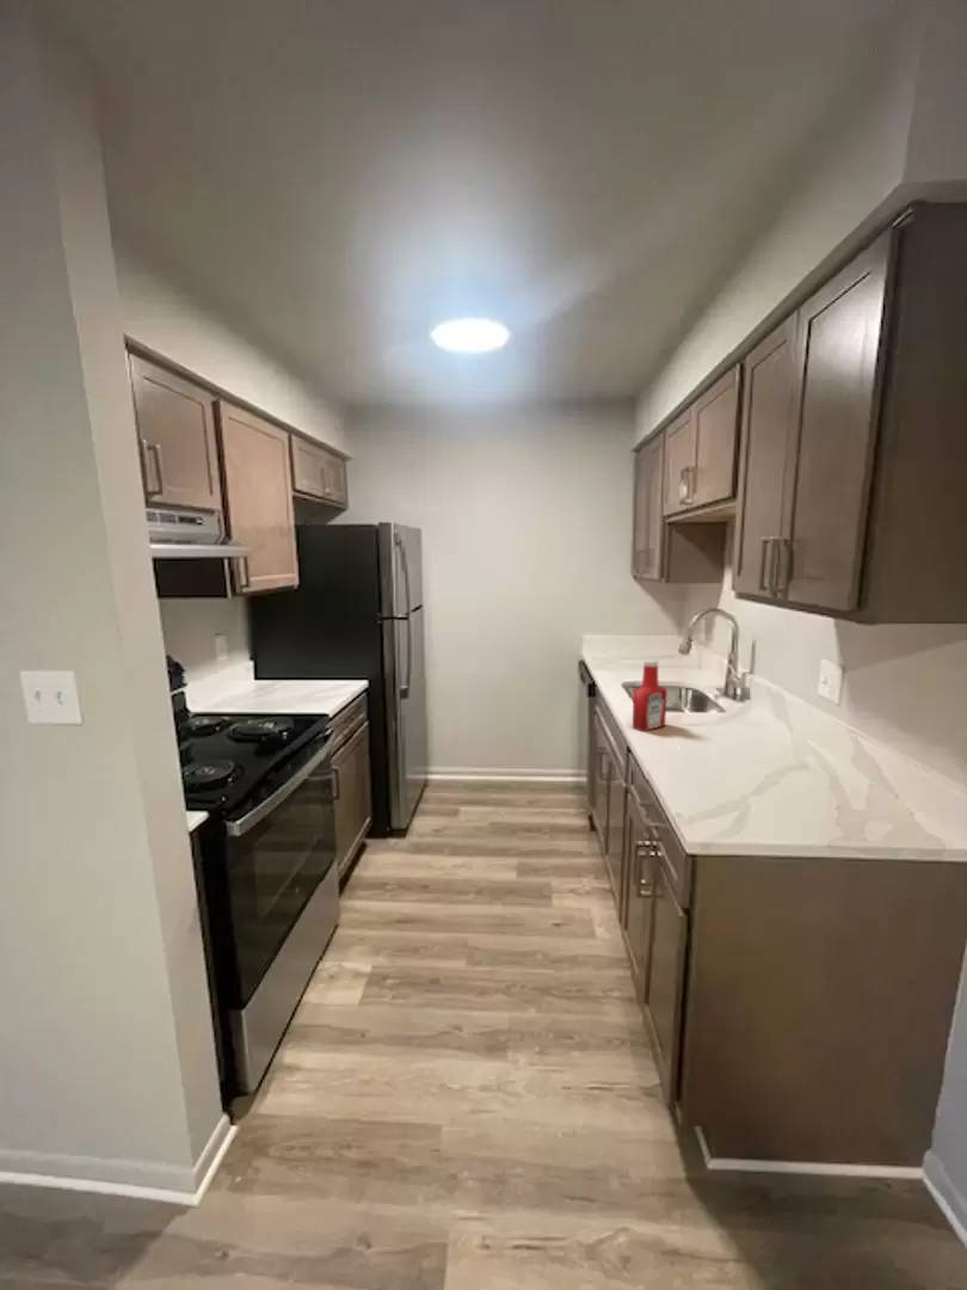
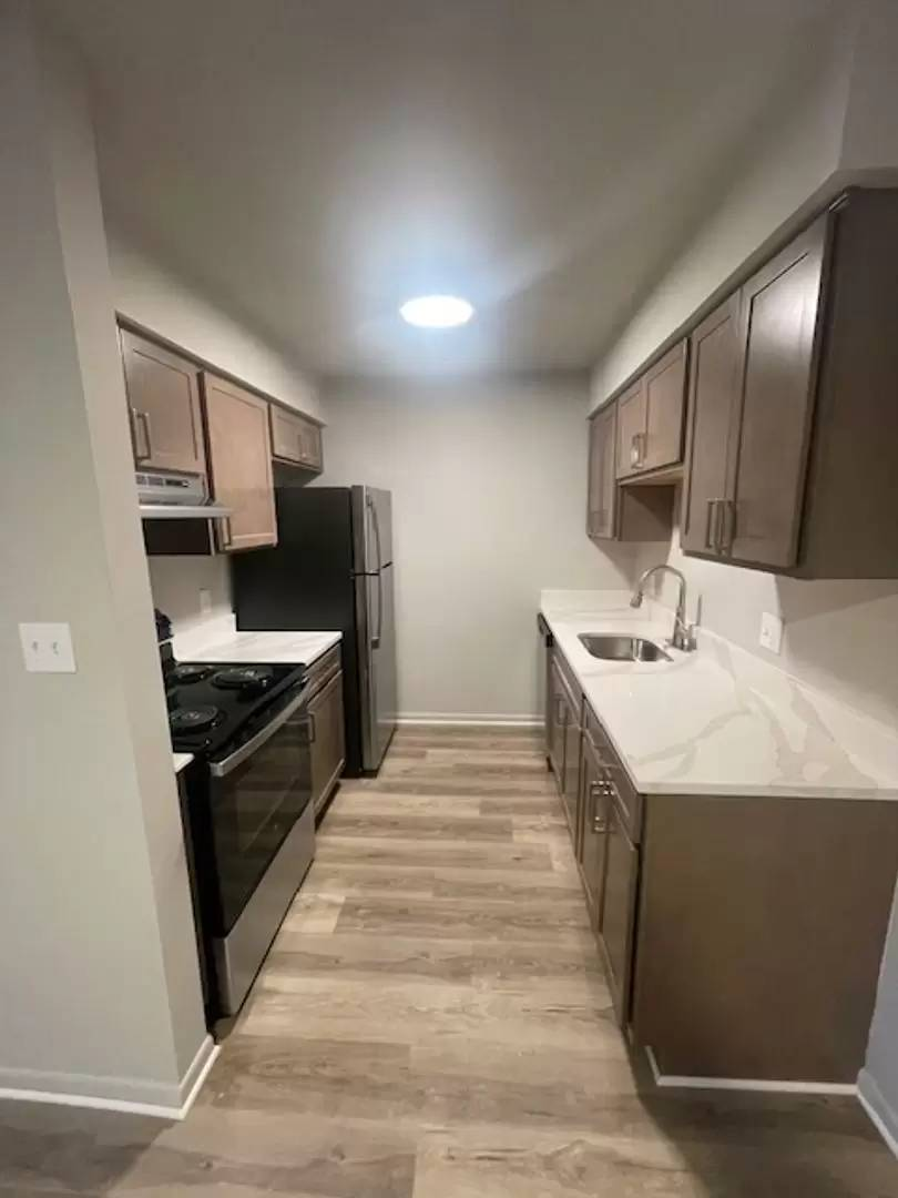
- soap bottle [632,658,667,732]
